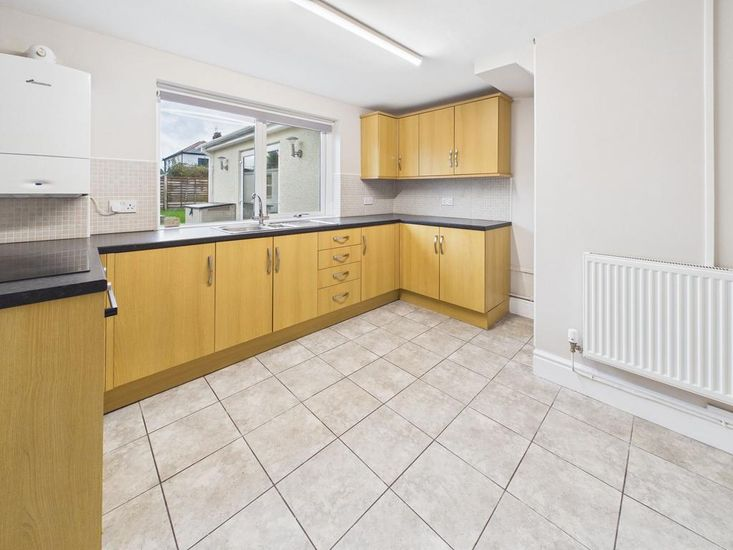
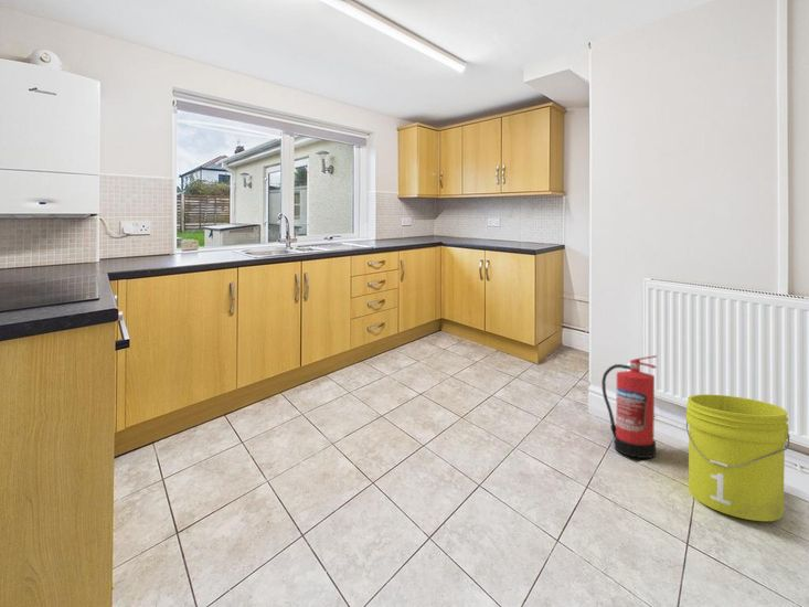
+ bucket [685,393,790,522]
+ fire extinguisher [600,354,658,459]
